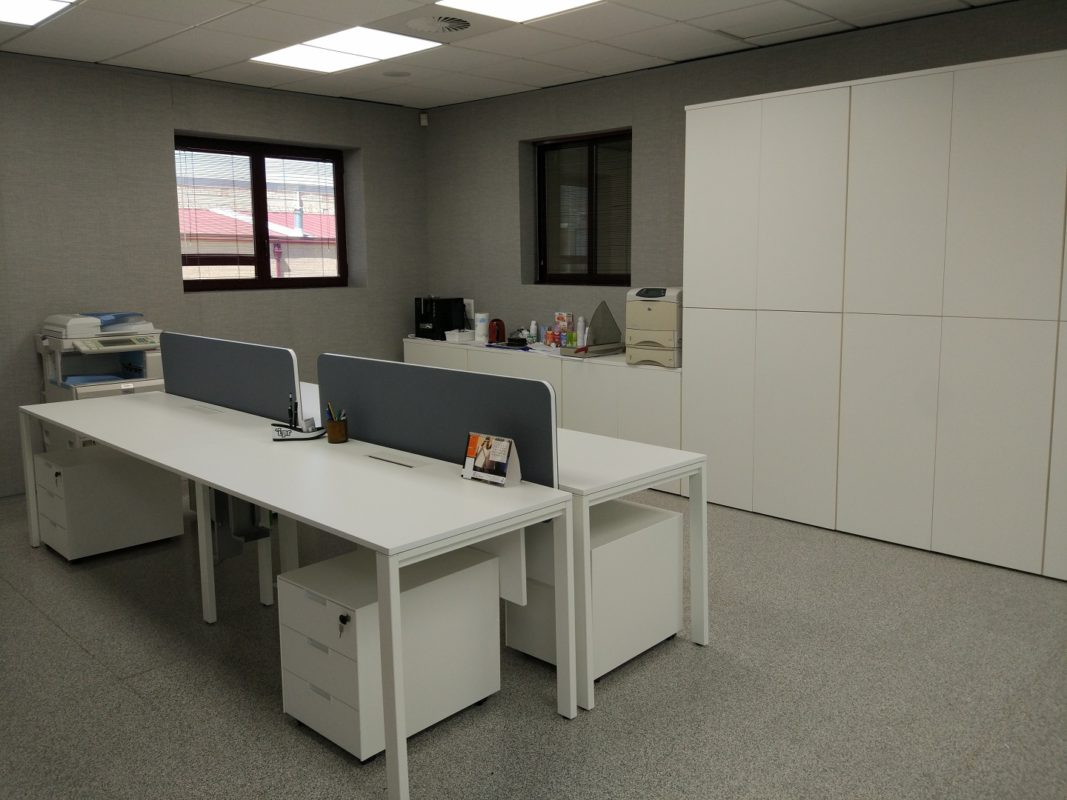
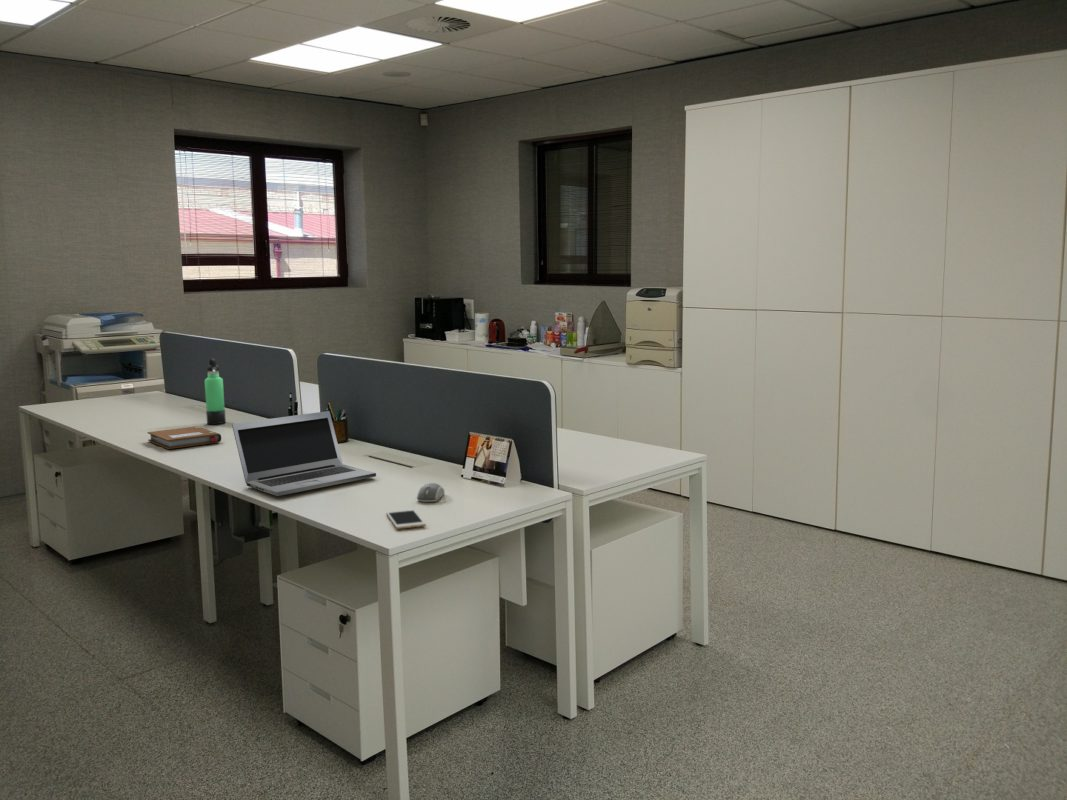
+ notebook [146,425,222,450]
+ computer mouse [416,482,446,503]
+ thermos bottle [204,358,227,425]
+ laptop [231,410,377,497]
+ cell phone [385,508,427,530]
